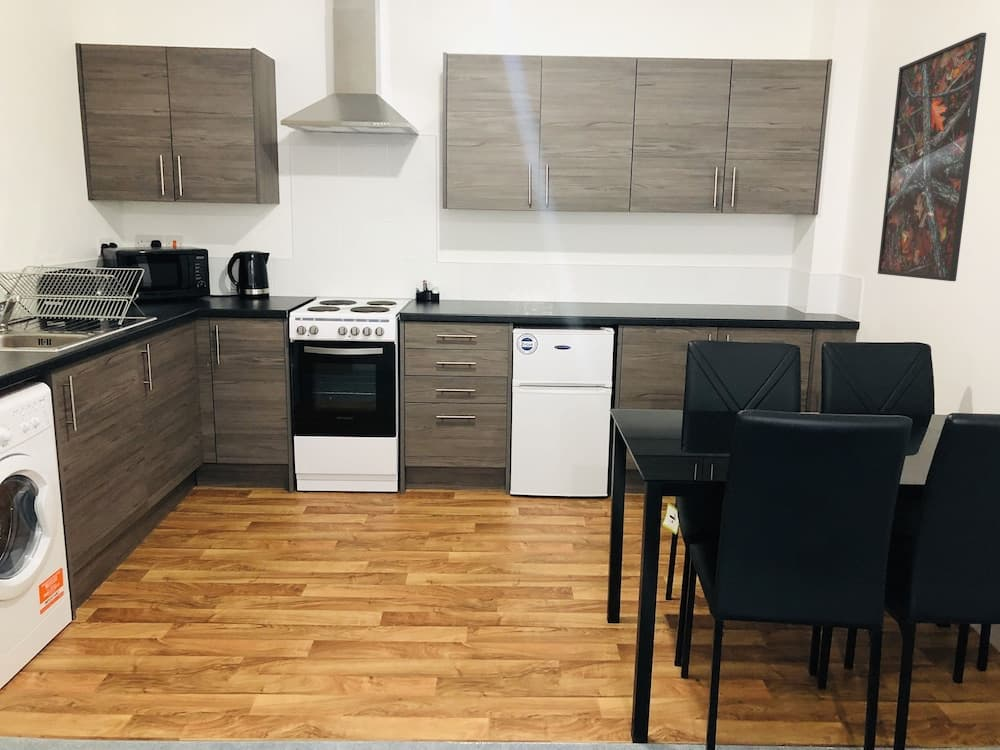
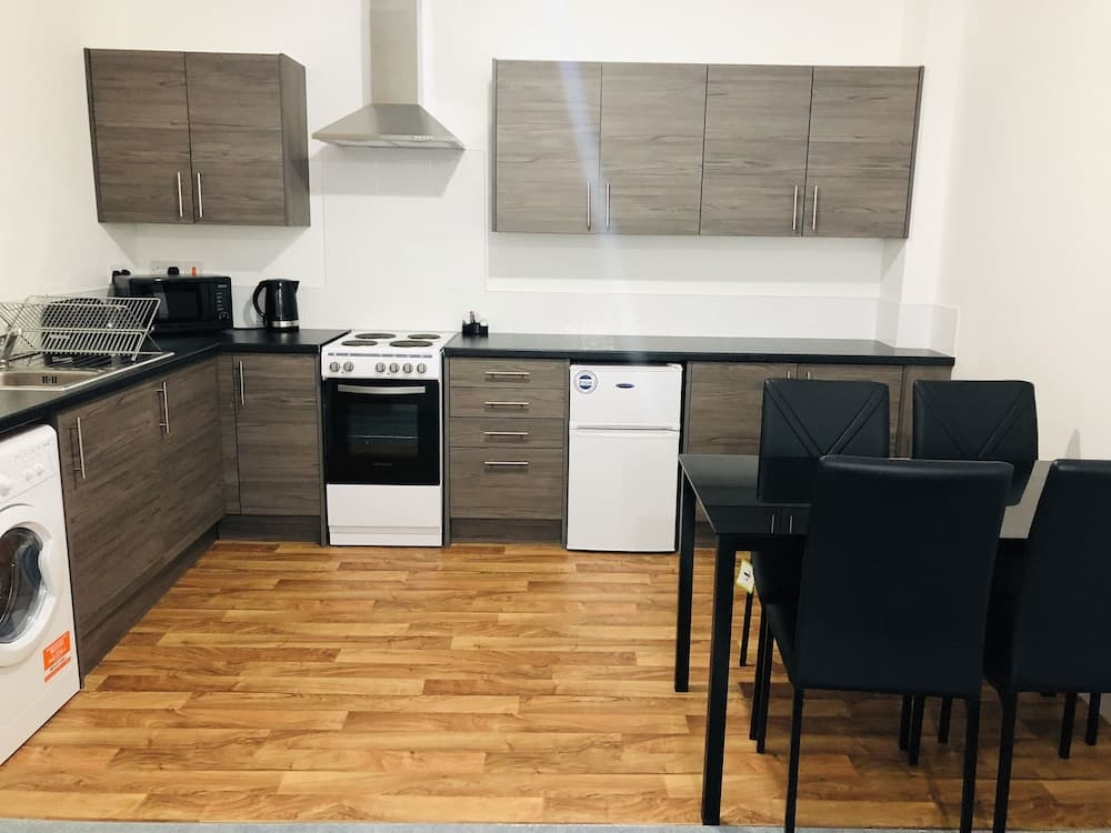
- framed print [877,32,988,282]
